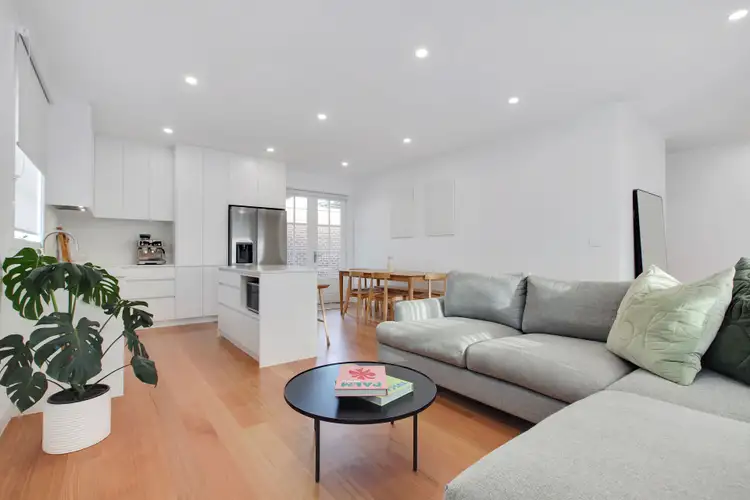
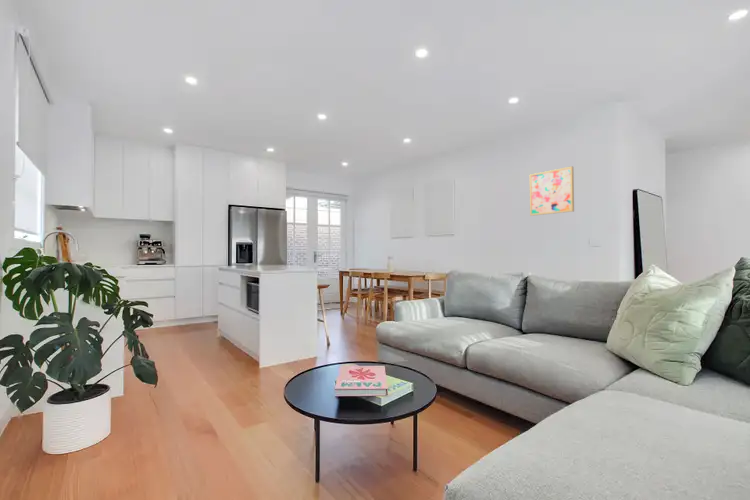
+ wall art [529,165,575,217]
